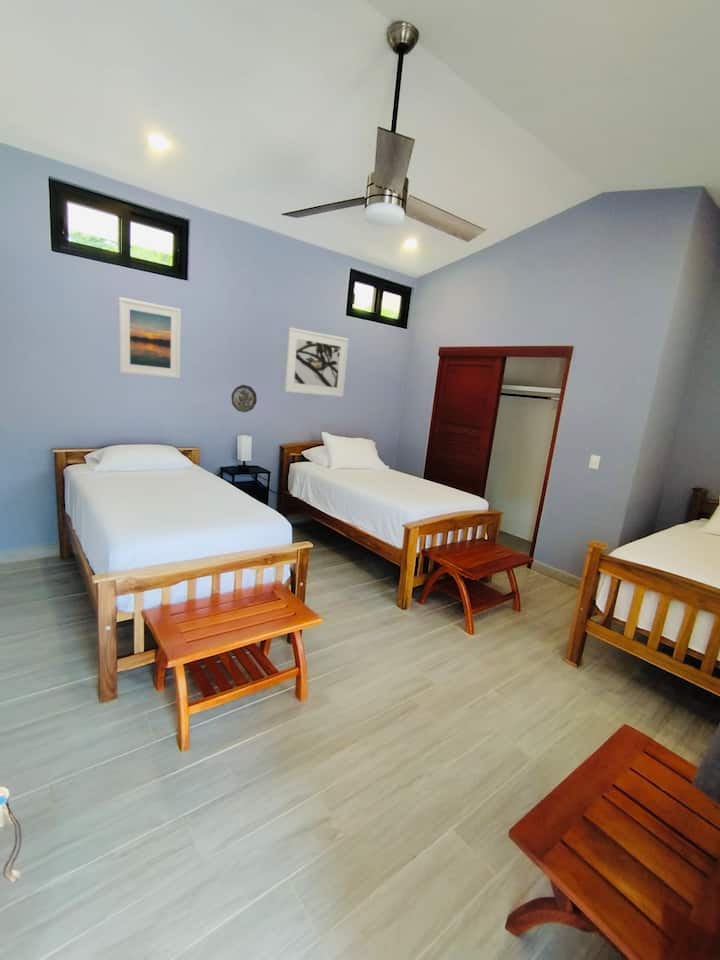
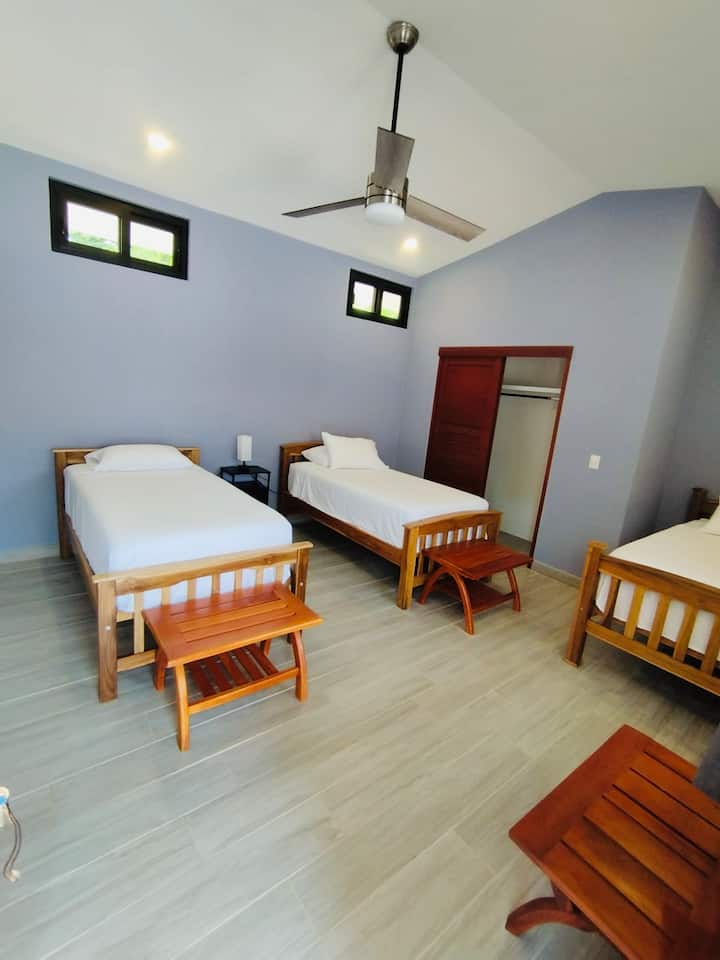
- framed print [117,296,182,379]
- decorative plate [230,384,258,413]
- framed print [284,327,349,398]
